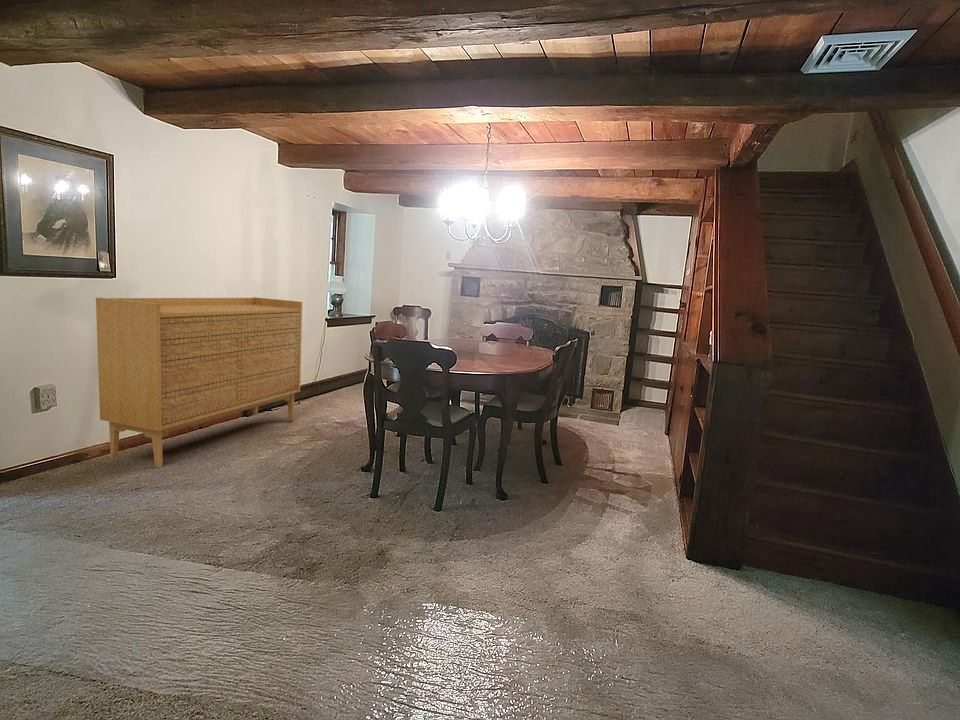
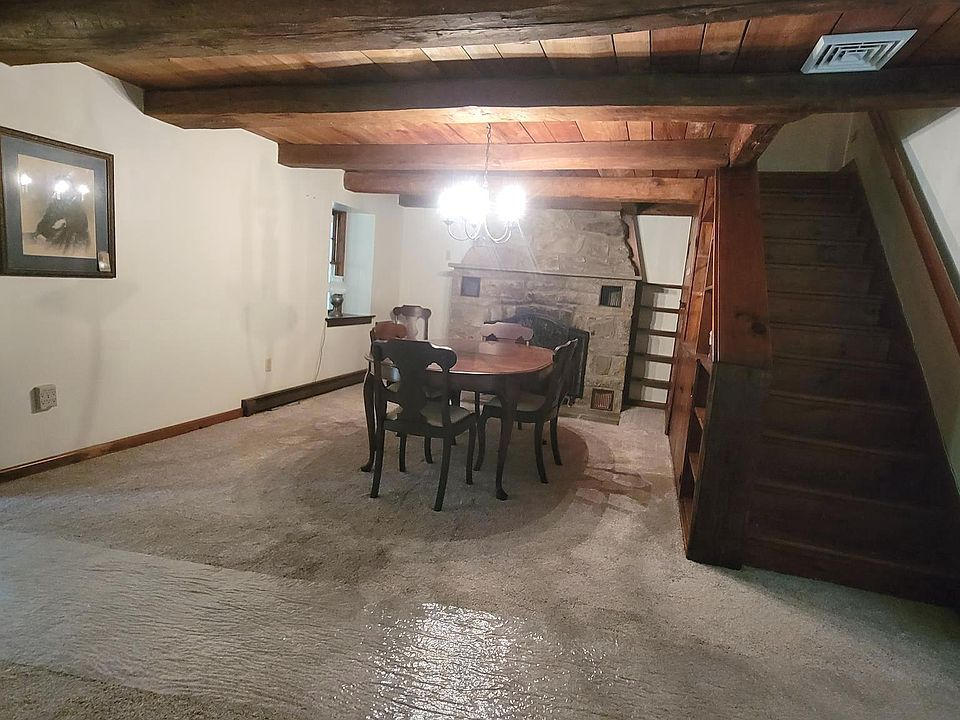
- sideboard [95,296,303,469]
